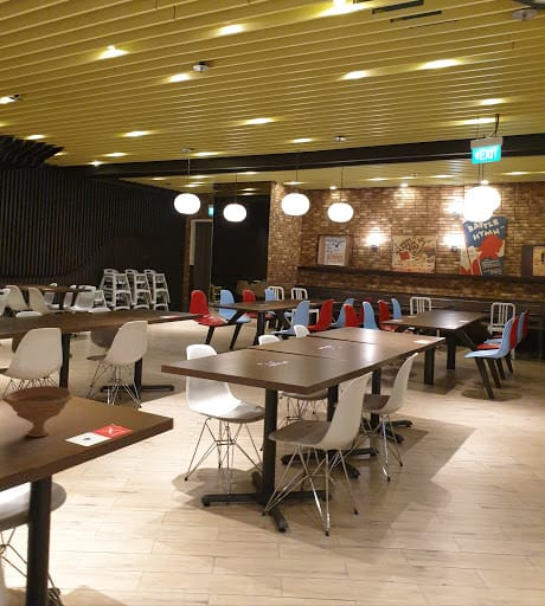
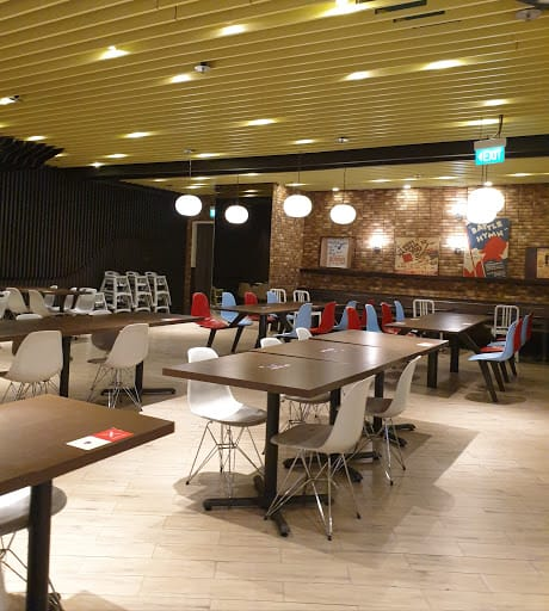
- bowl [2,385,75,438]
